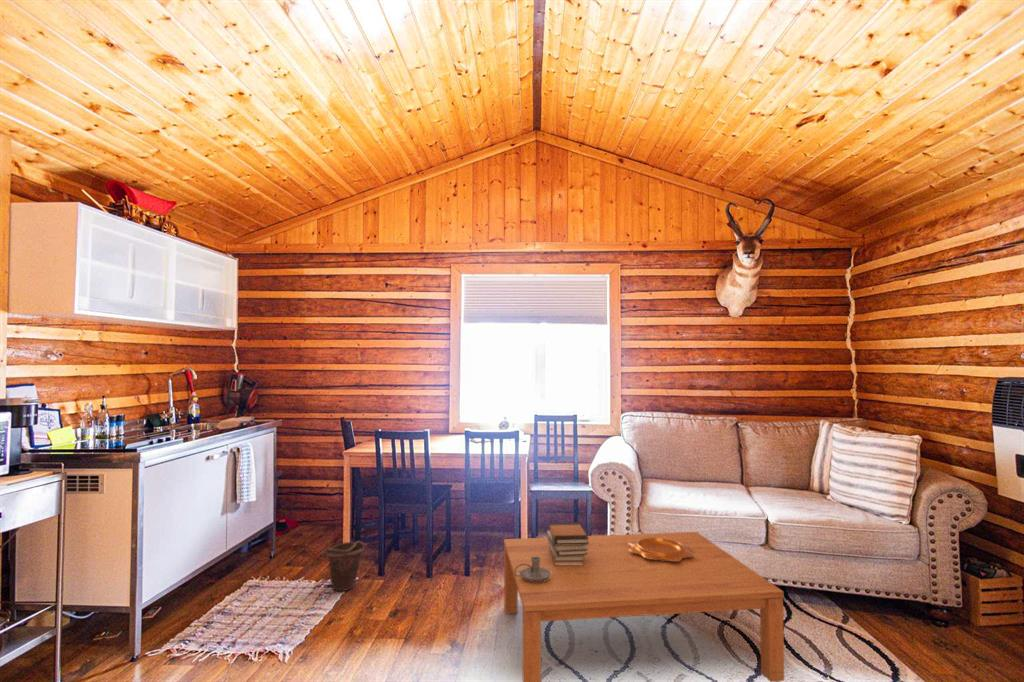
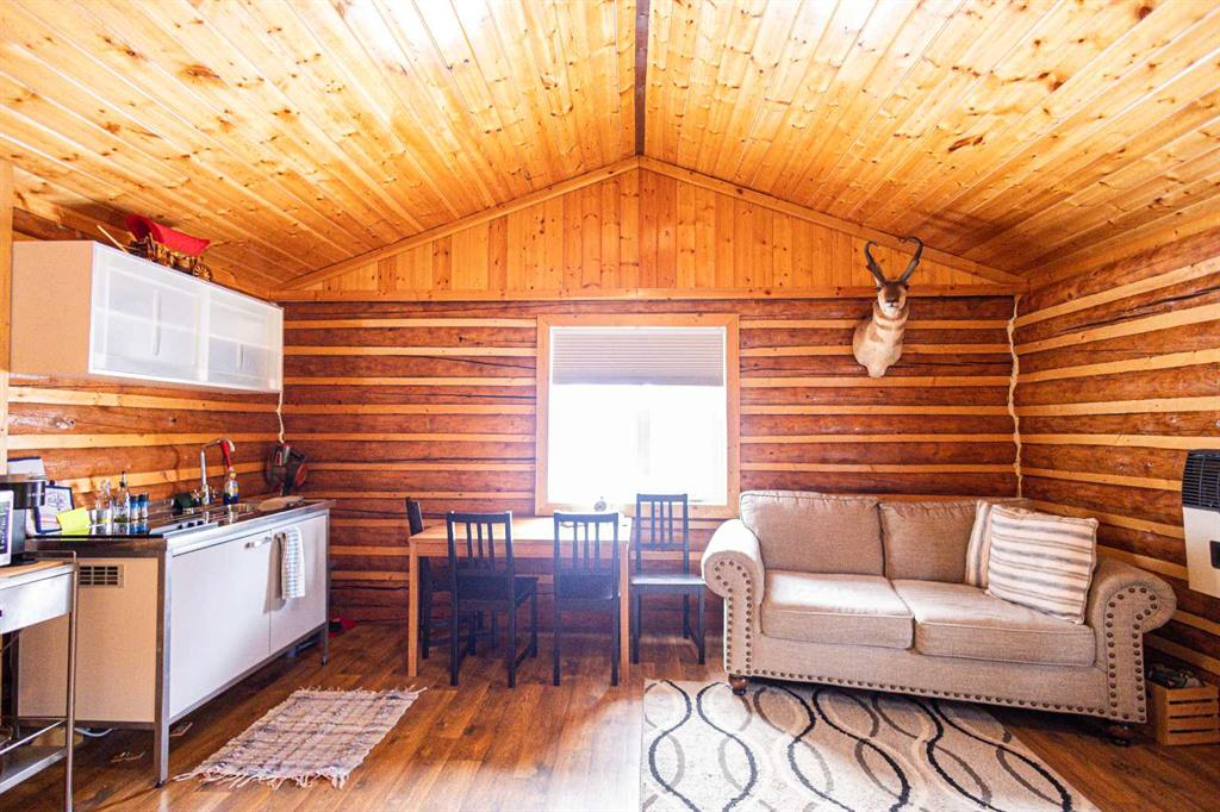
- coffee table [503,531,785,682]
- candle holder [514,556,551,582]
- decorative bowl [628,537,694,561]
- bucket [325,540,365,592]
- book stack [546,521,589,566]
